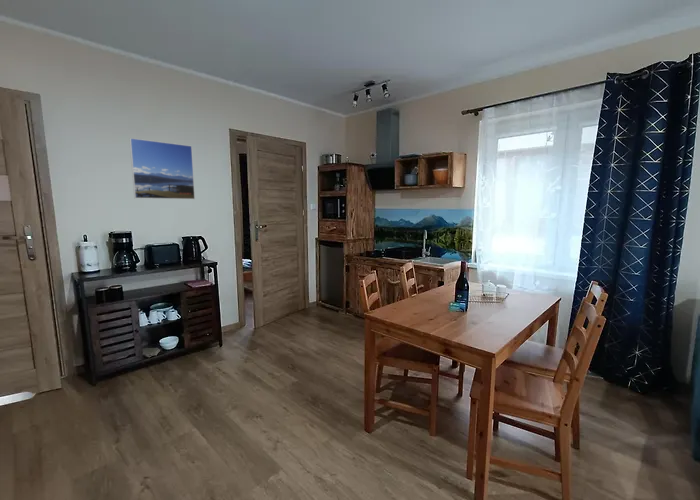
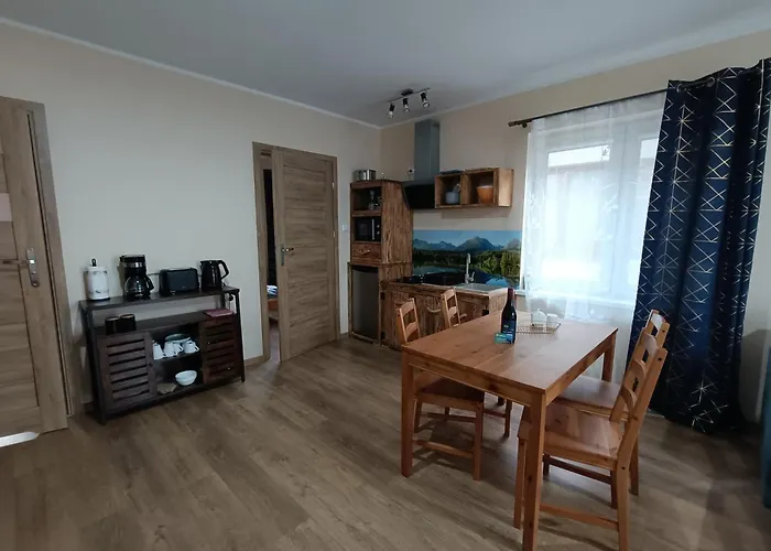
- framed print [128,137,196,200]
